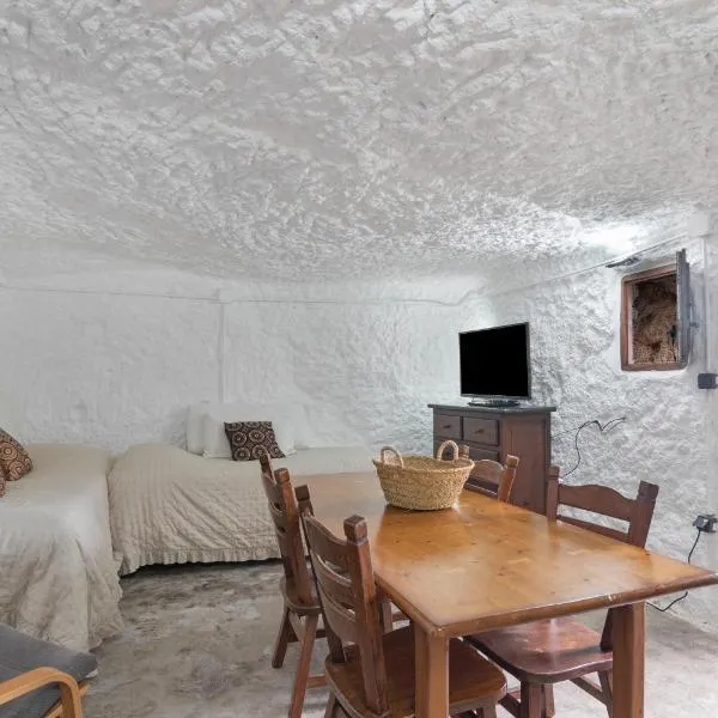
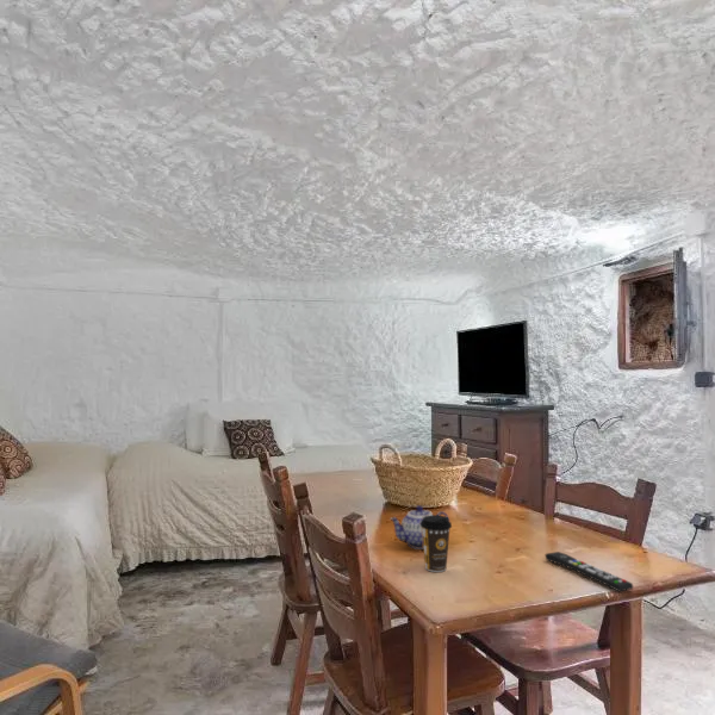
+ teapot [388,504,450,551]
+ remote control [543,551,634,592]
+ coffee cup [419,514,453,573]
